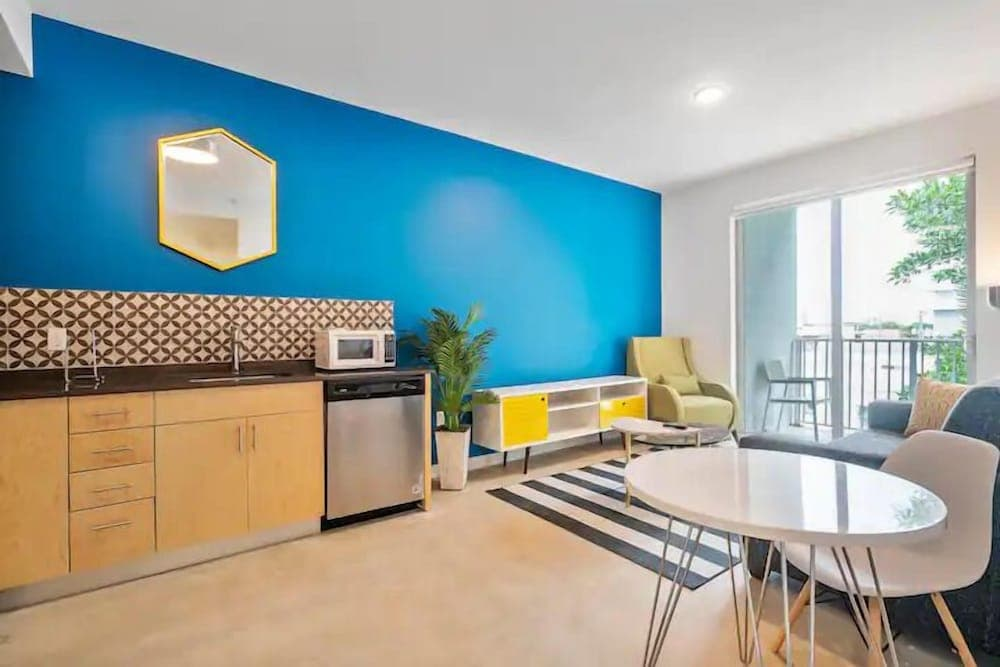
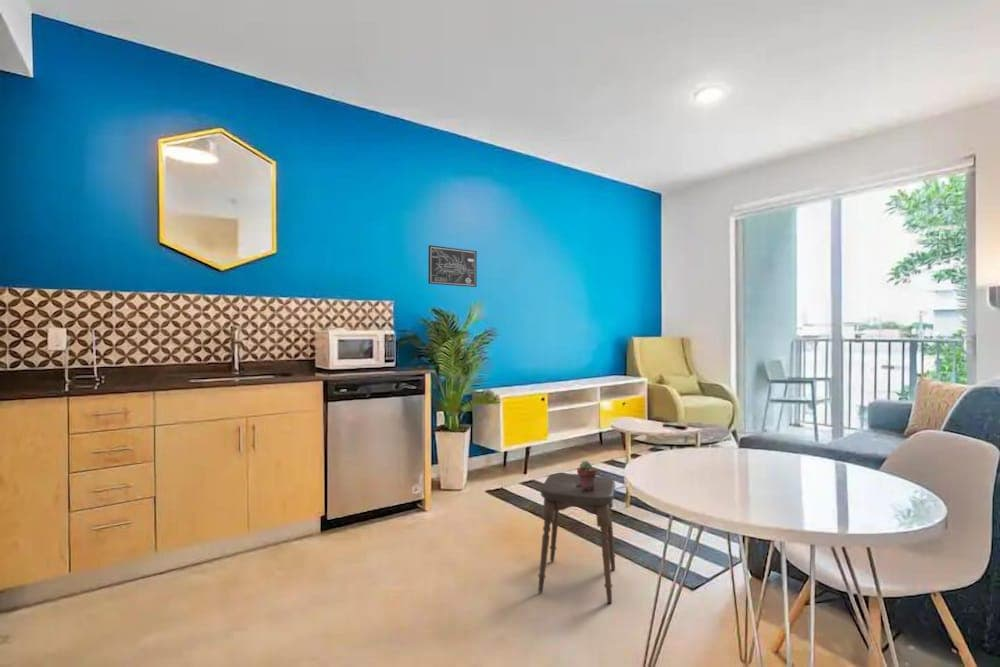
+ stool [537,472,617,605]
+ wall art [428,244,478,288]
+ potted succulent [576,460,598,489]
